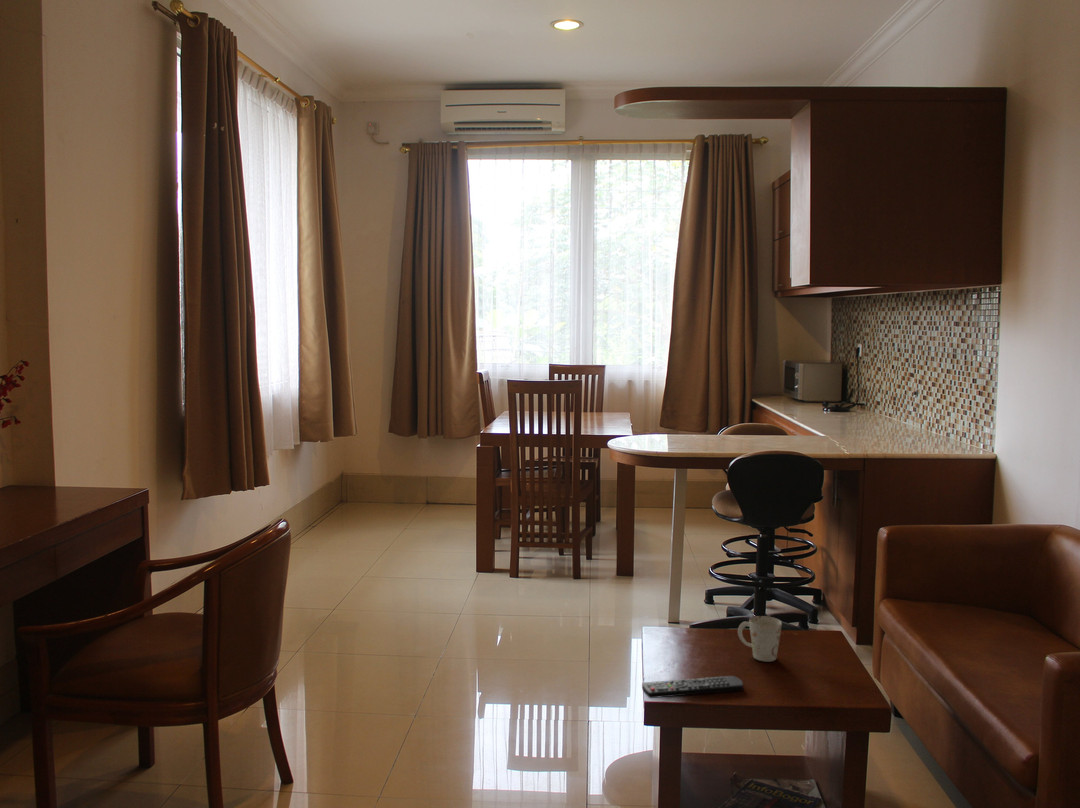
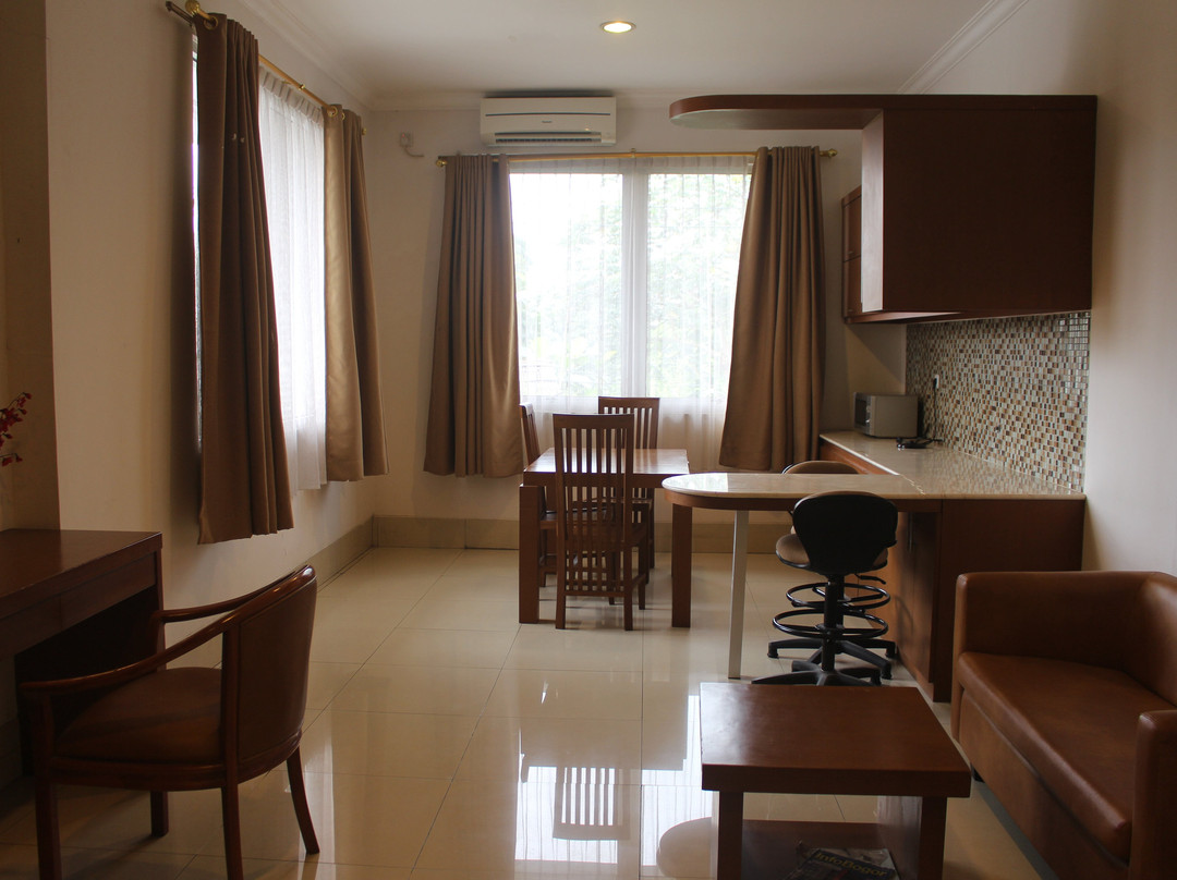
- remote control [641,675,744,699]
- mug [737,615,783,663]
